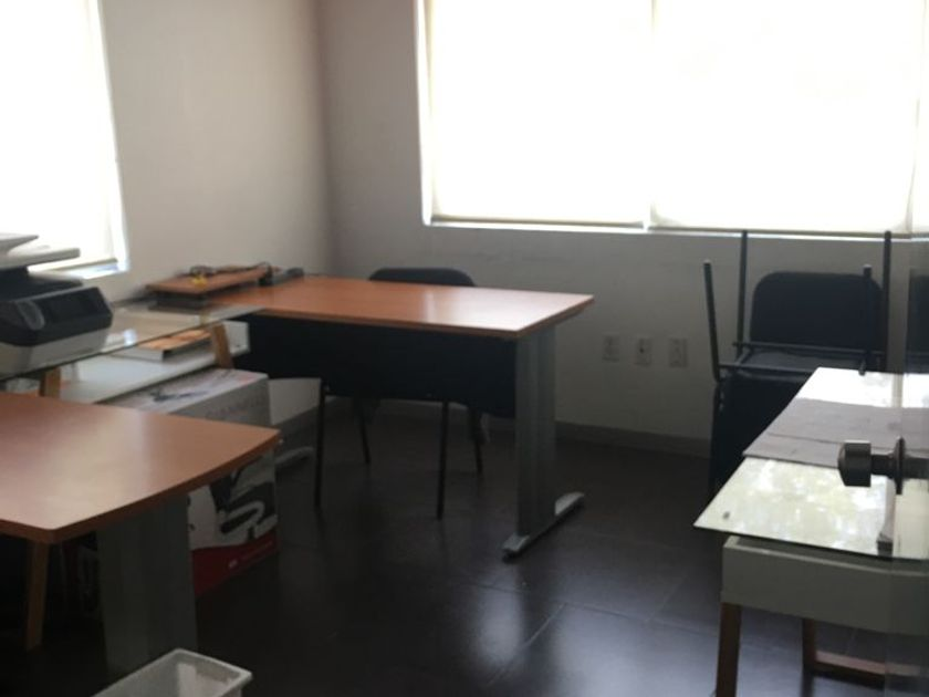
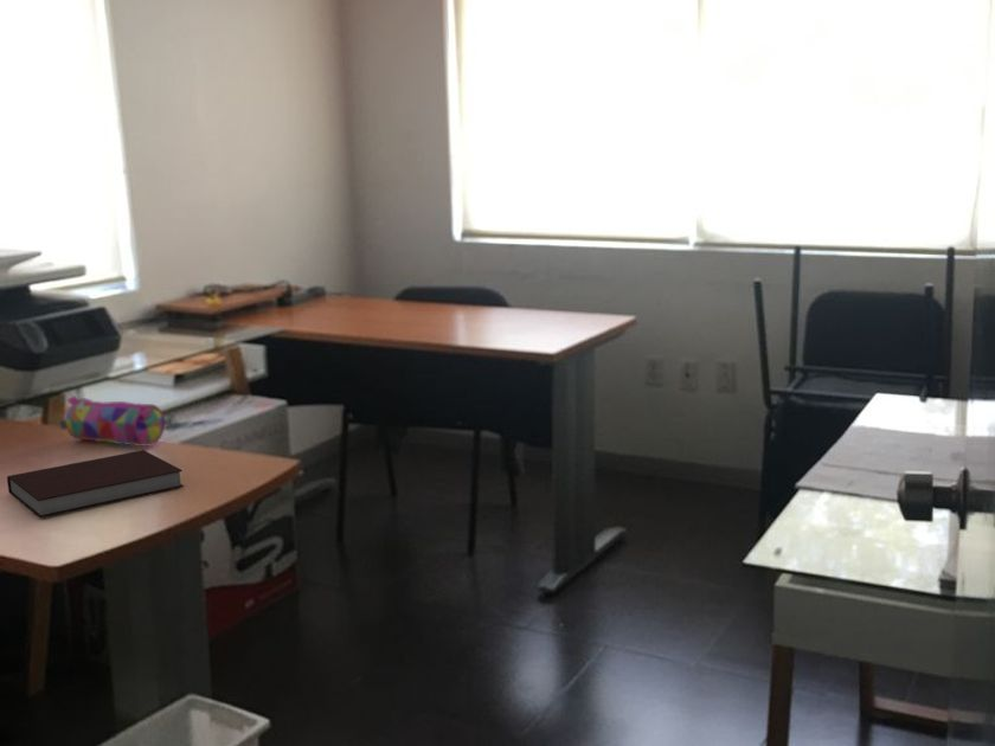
+ pencil case [58,394,167,448]
+ notebook [6,449,185,519]
